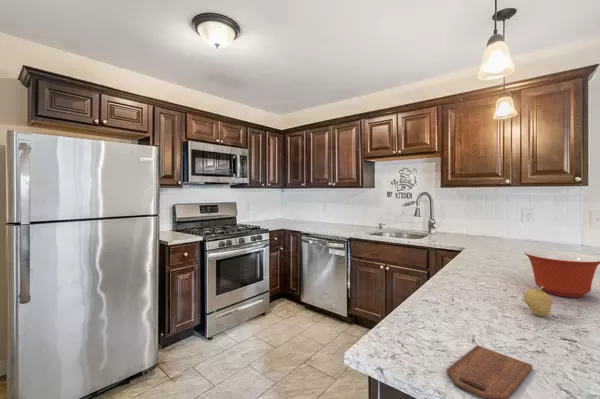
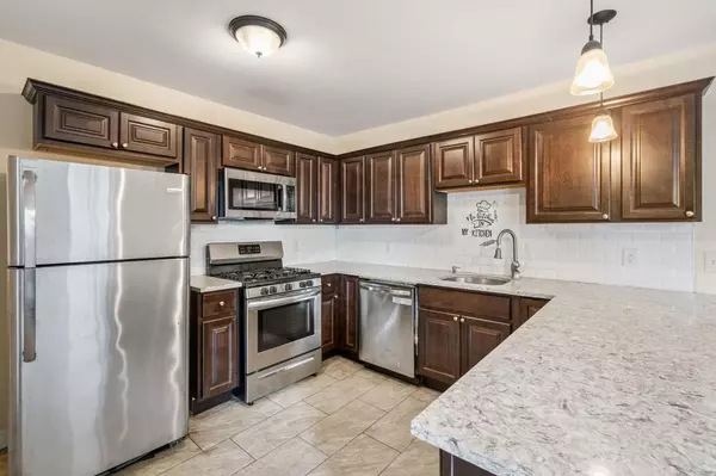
- fruit [522,286,553,317]
- cutting board [446,344,533,399]
- mixing bowl [524,249,600,298]
